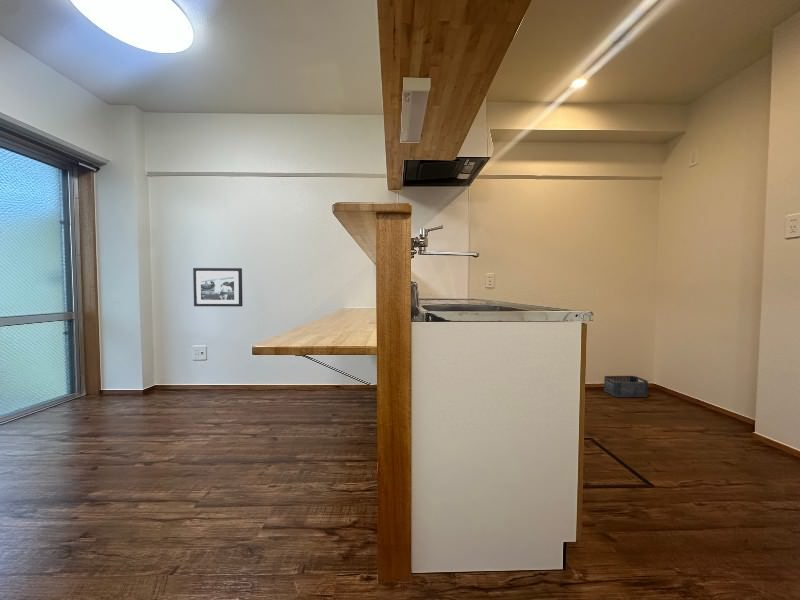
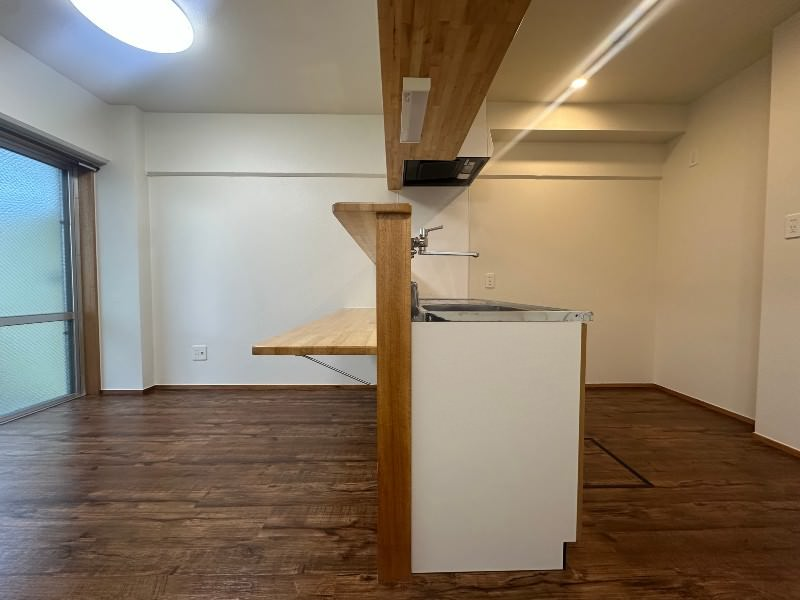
- storage bin [603,375,649,398]
- picture frame [192,267,244,308]
